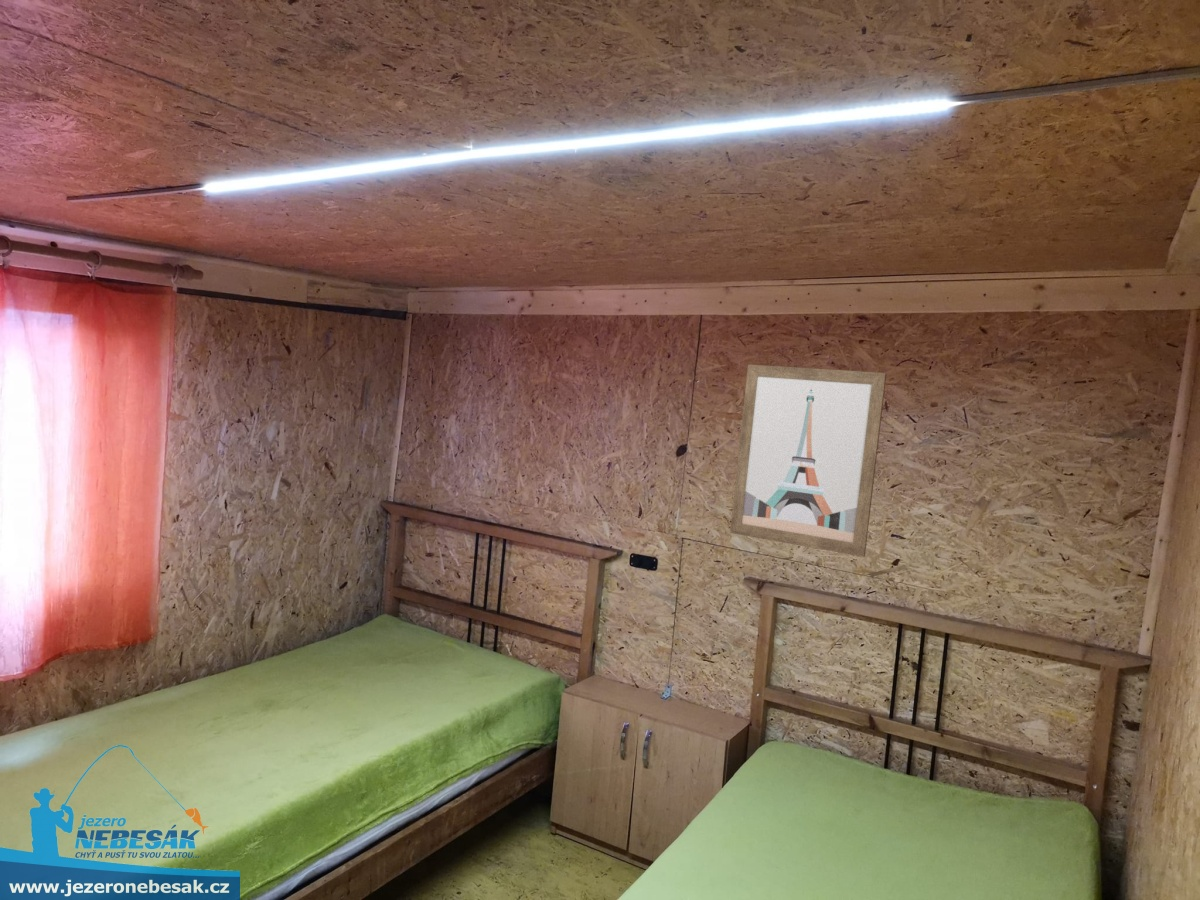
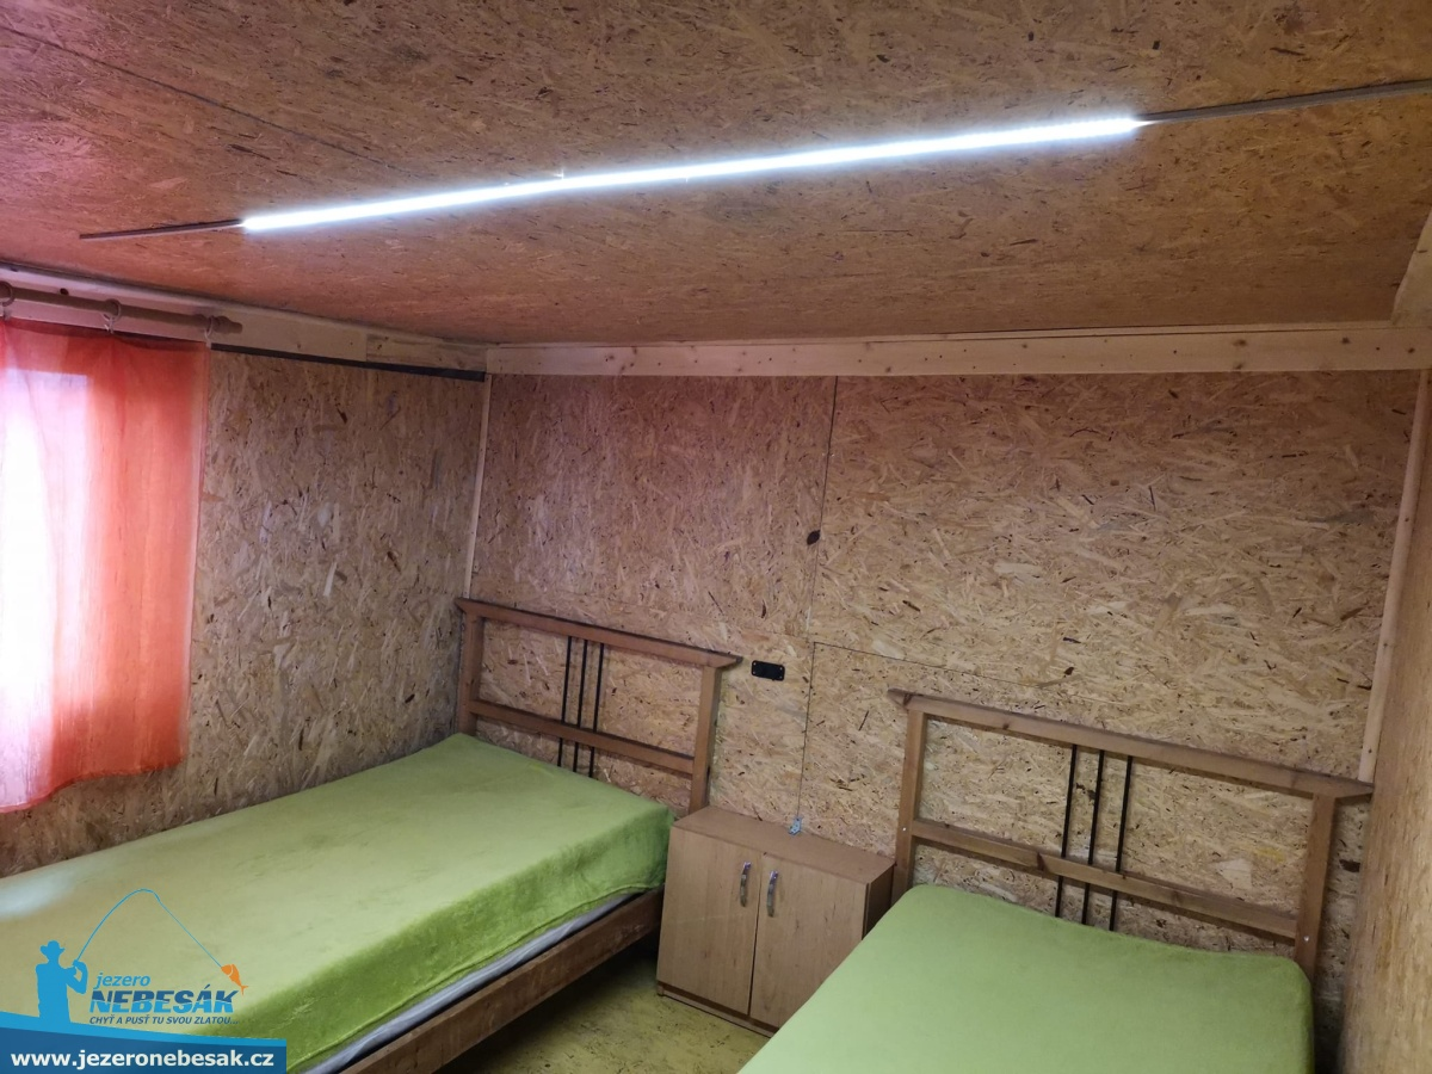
- wall art [729,363,888,558]
